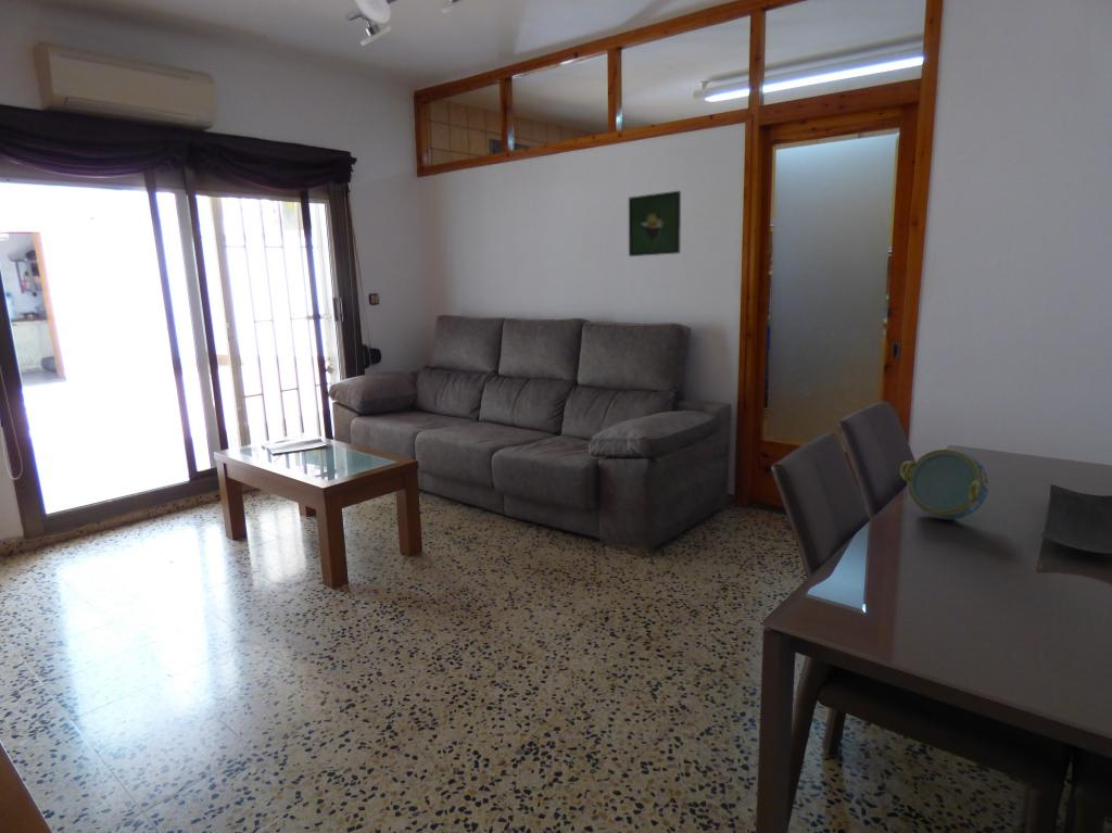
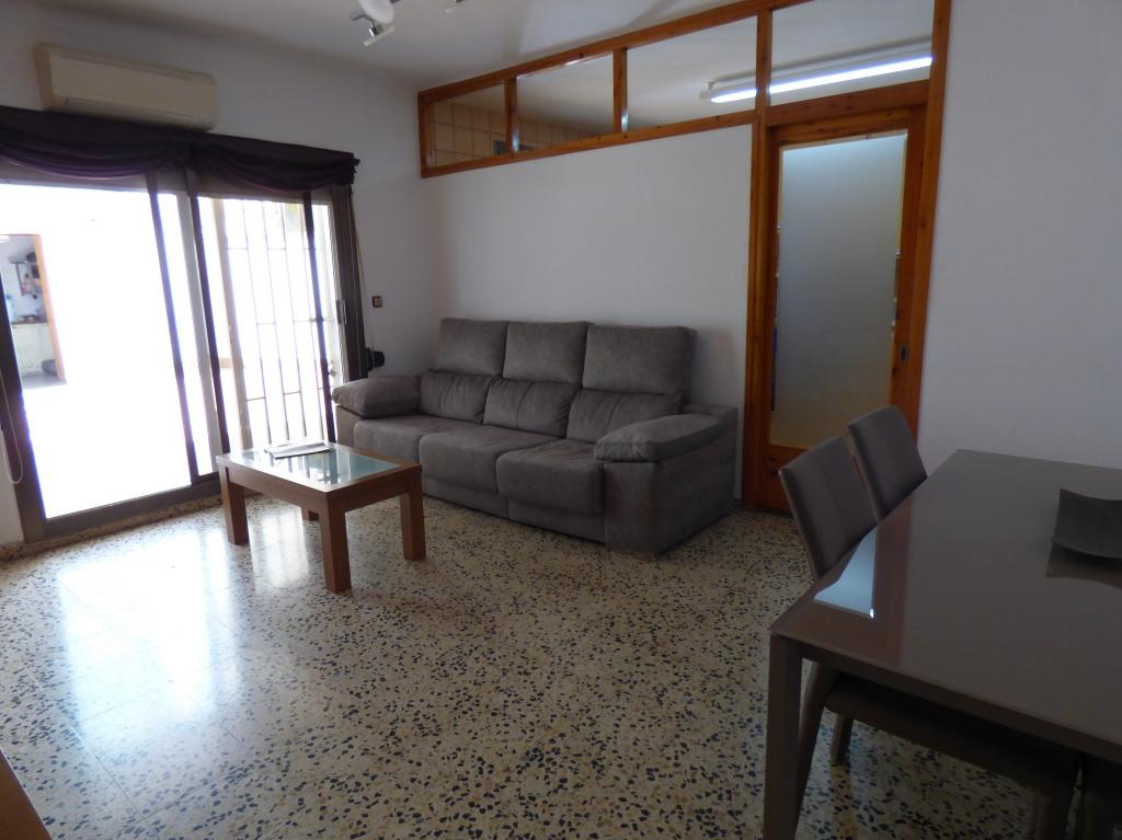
- decorative bowl [899,449,989,520]
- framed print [628,190,682,257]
